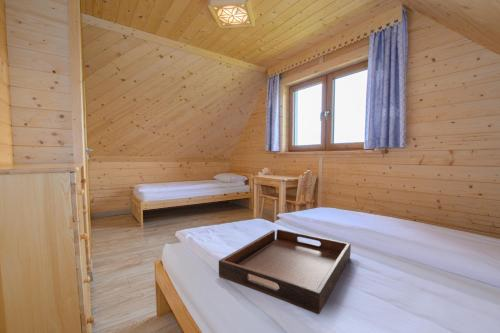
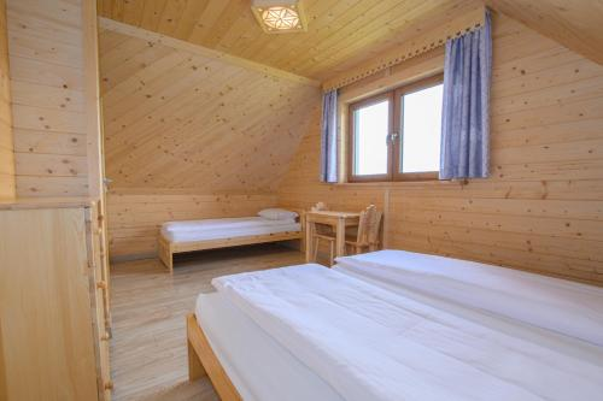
- serving tray [218,228,352,315]
